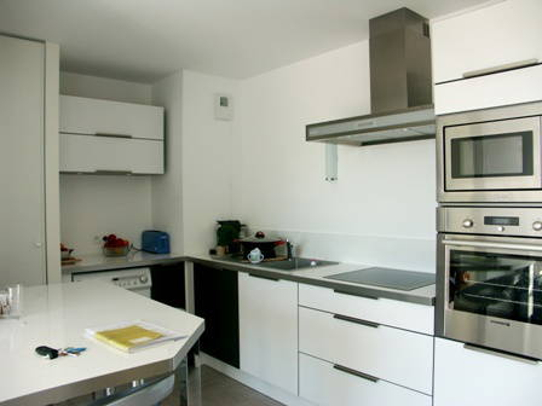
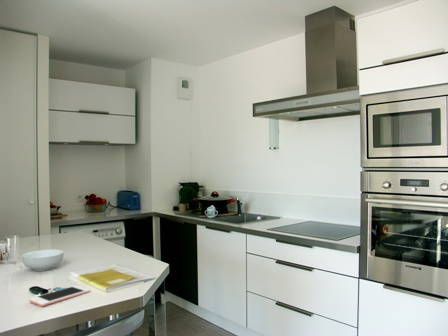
+ cell phone [28,285,91,307]
+ cereal bowl [21,249,65,272]
